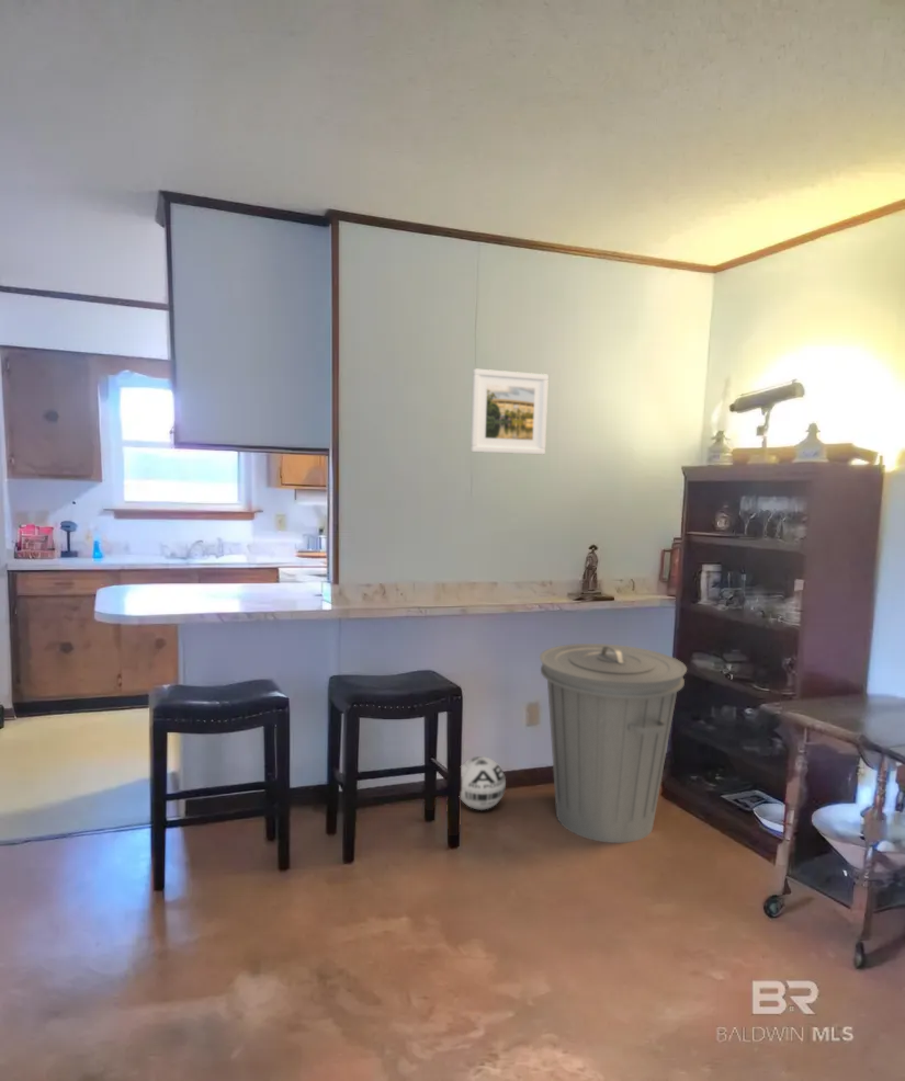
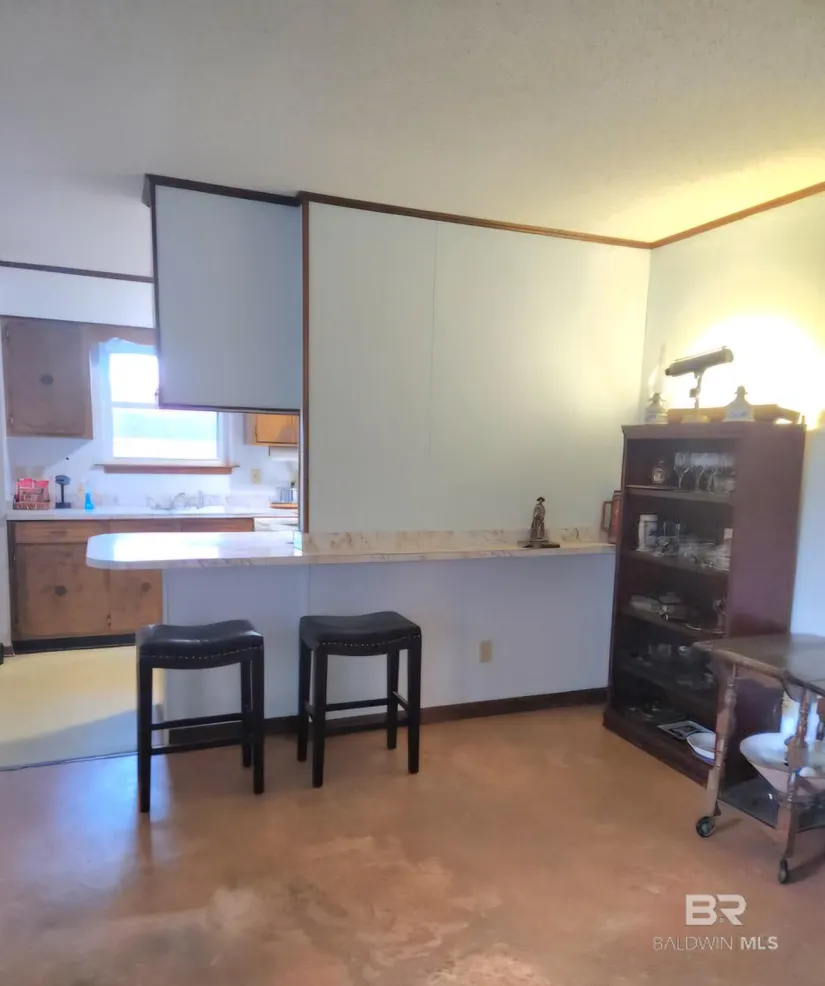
- ball [460,755,507,811]
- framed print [470,367,550,456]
- trash can [539,642,688,844]
